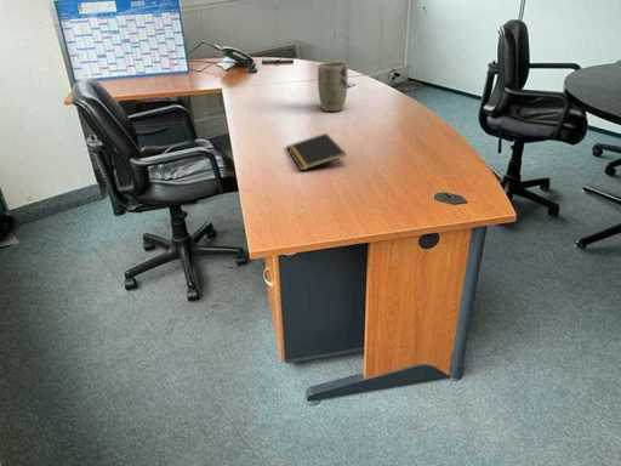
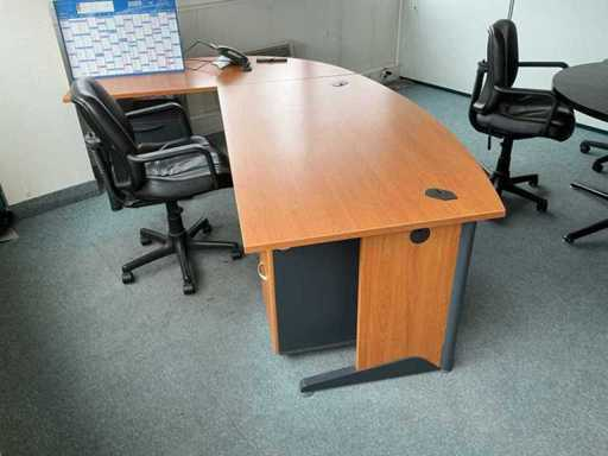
- notepad [285,132,347,171]
- plant pot [317,61,349,113]
